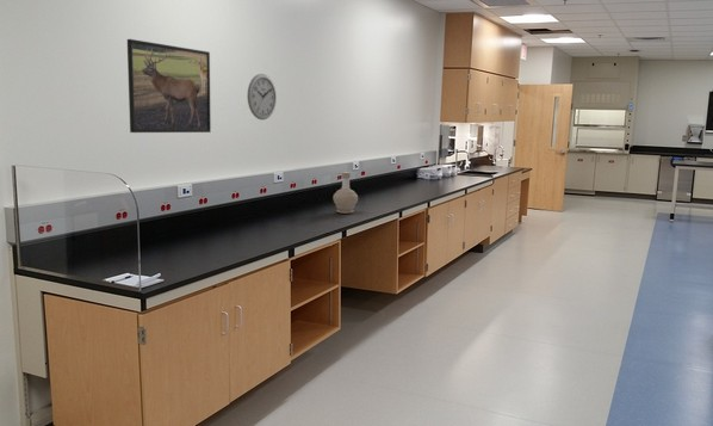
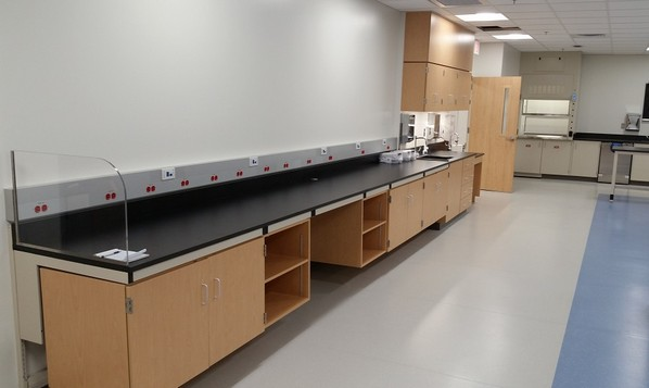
- wall clock [246,73,278,121]
- bottle [333,171,359,215]
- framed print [126,38,212,134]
